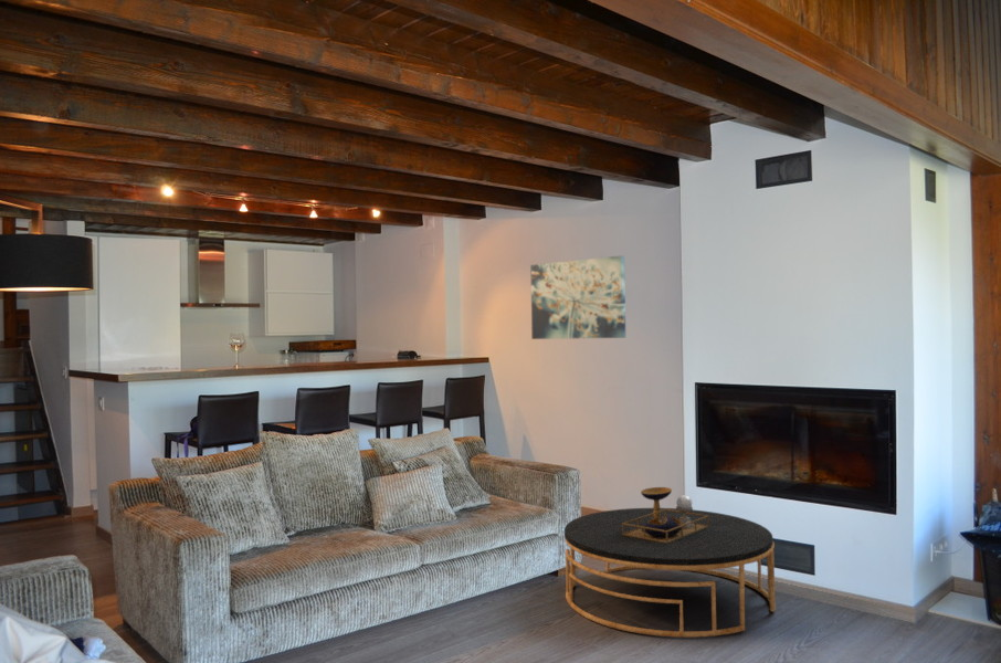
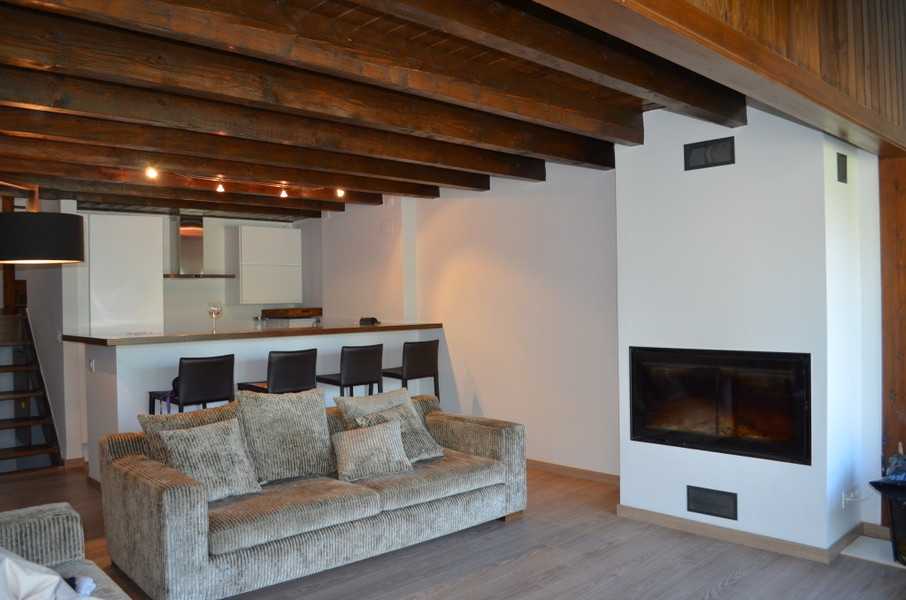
- coffee table [563,486,777,639]
- wall art [529,254,626,340]
